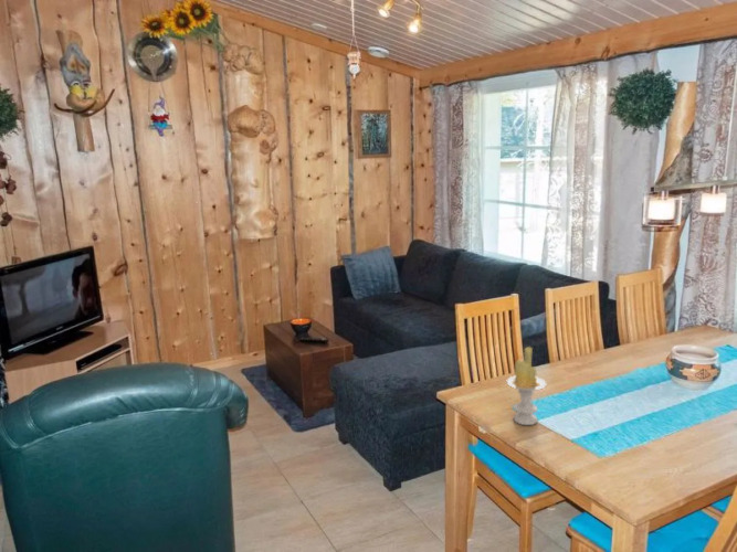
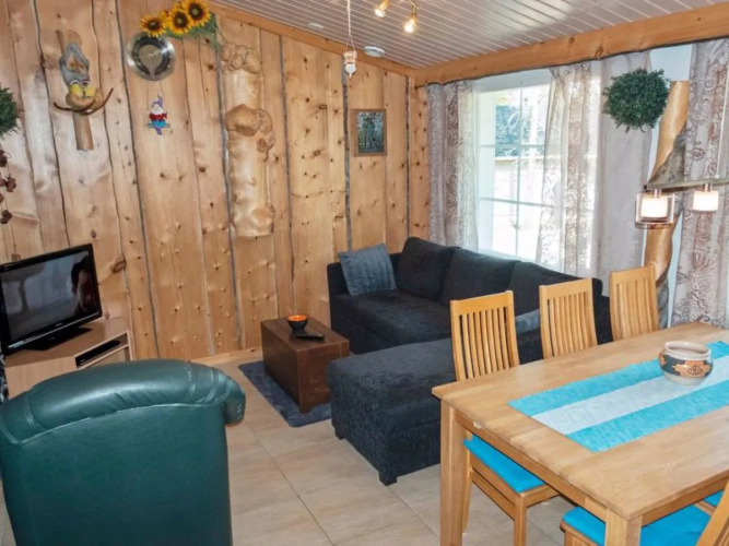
- candle [505,346,547,426]
